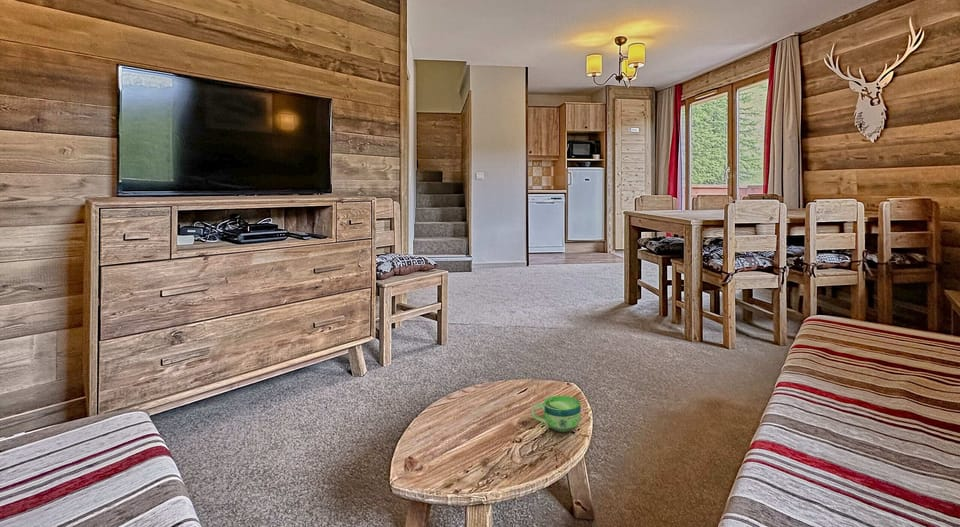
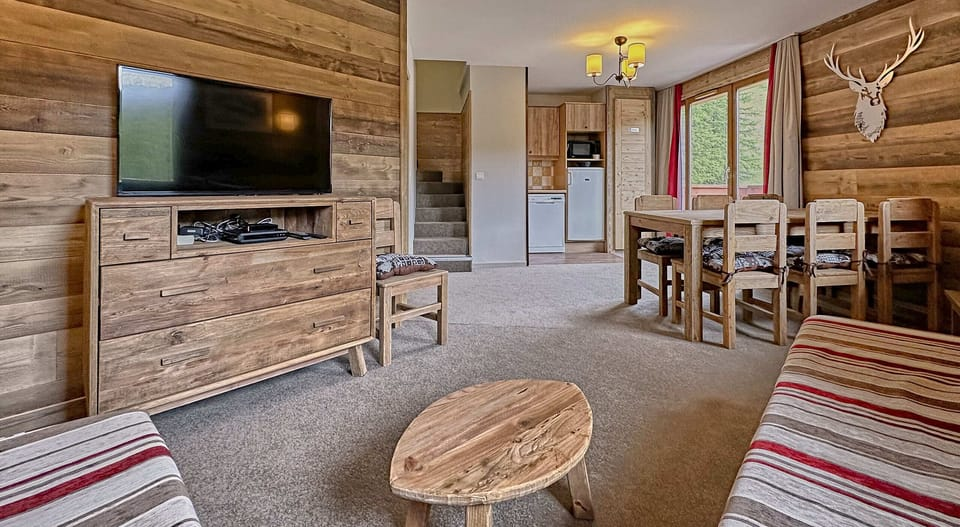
- cup [530,395,582,433]
